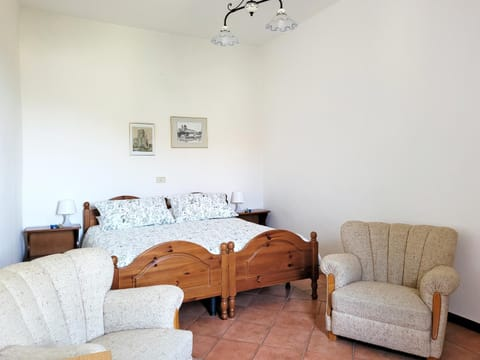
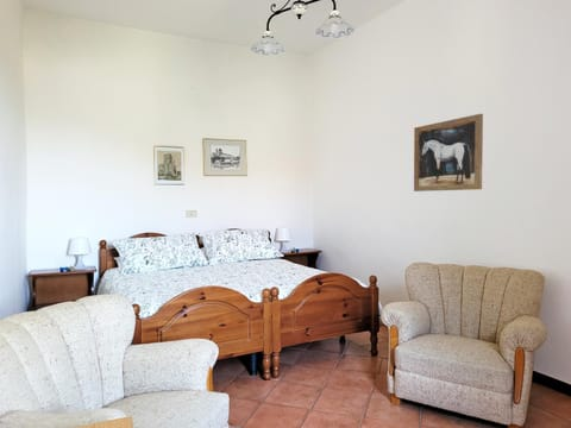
+ wall art [413,113,484,193]
